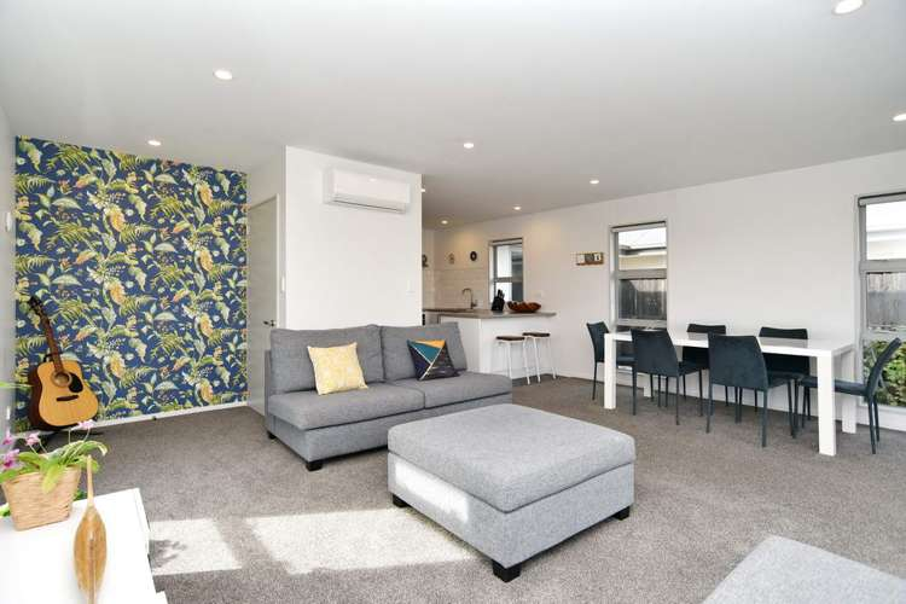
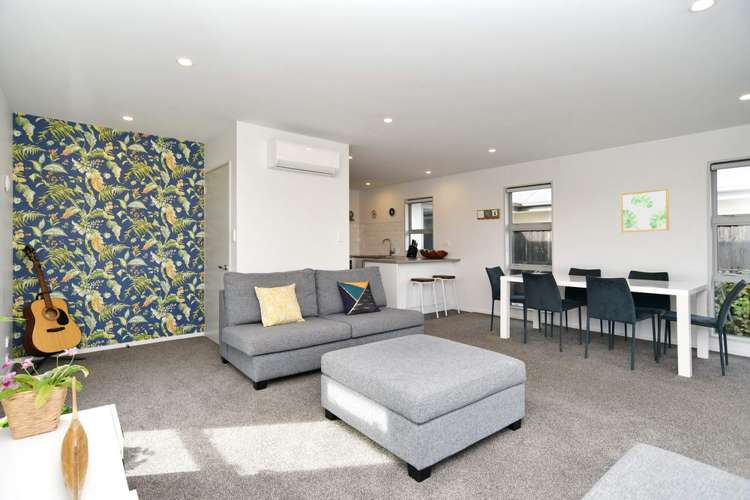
+ wall art [620,187,670,233]
